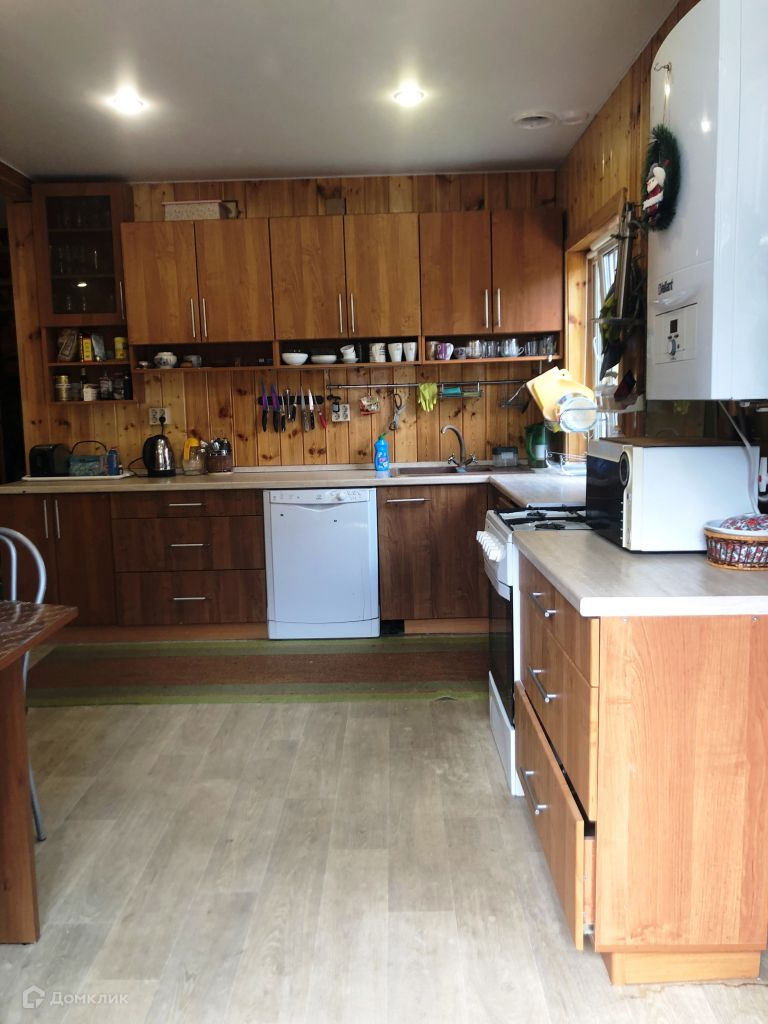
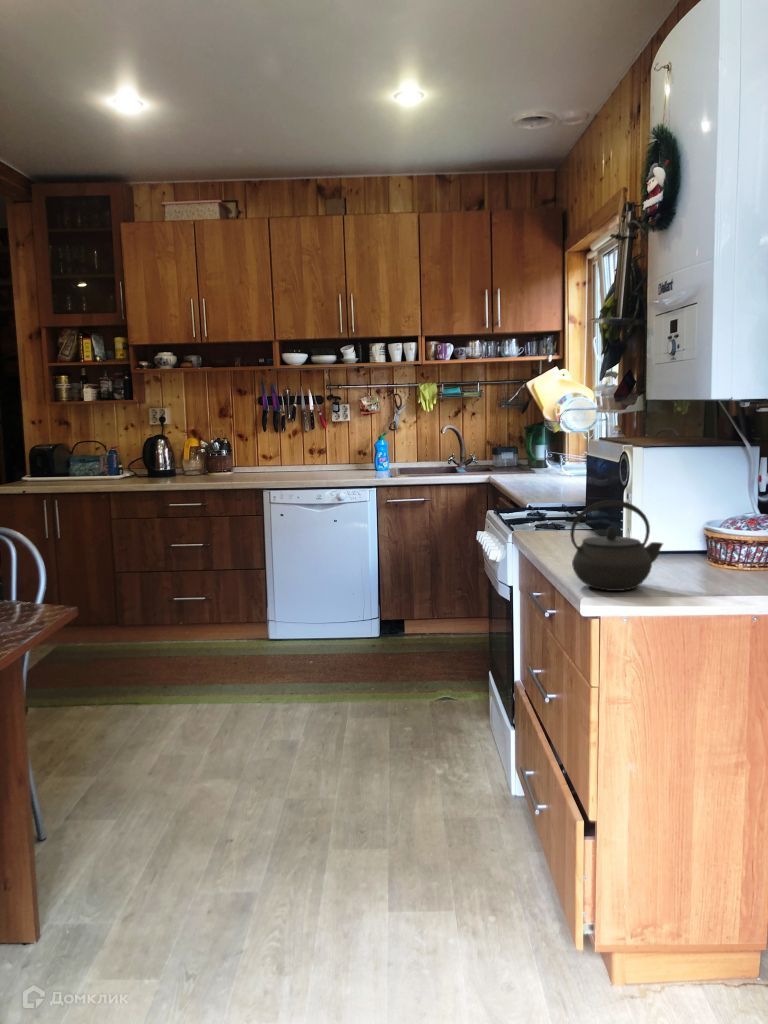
+ kettle [569,499,664,592]
